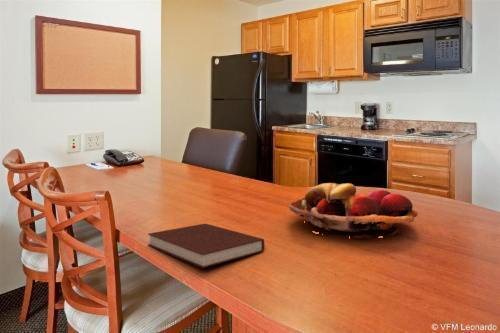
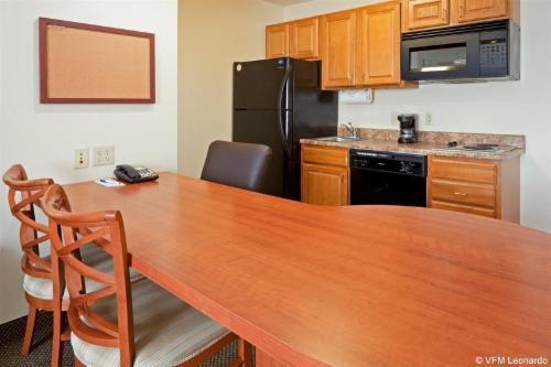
- fruit basket [288,182,419,240]
- notebook [147,223,265,269]
